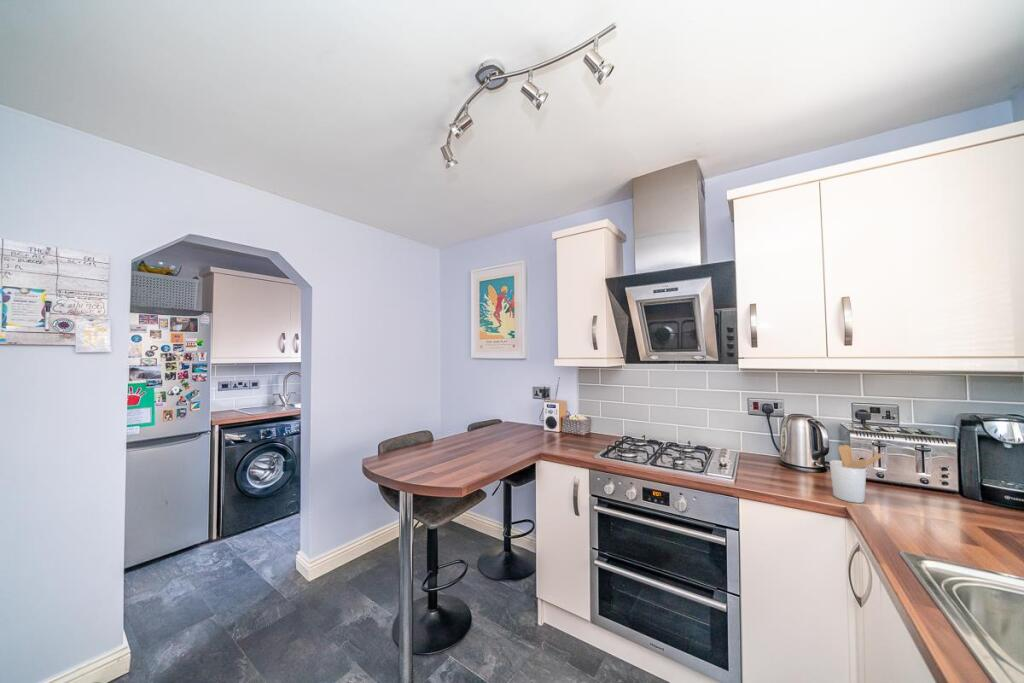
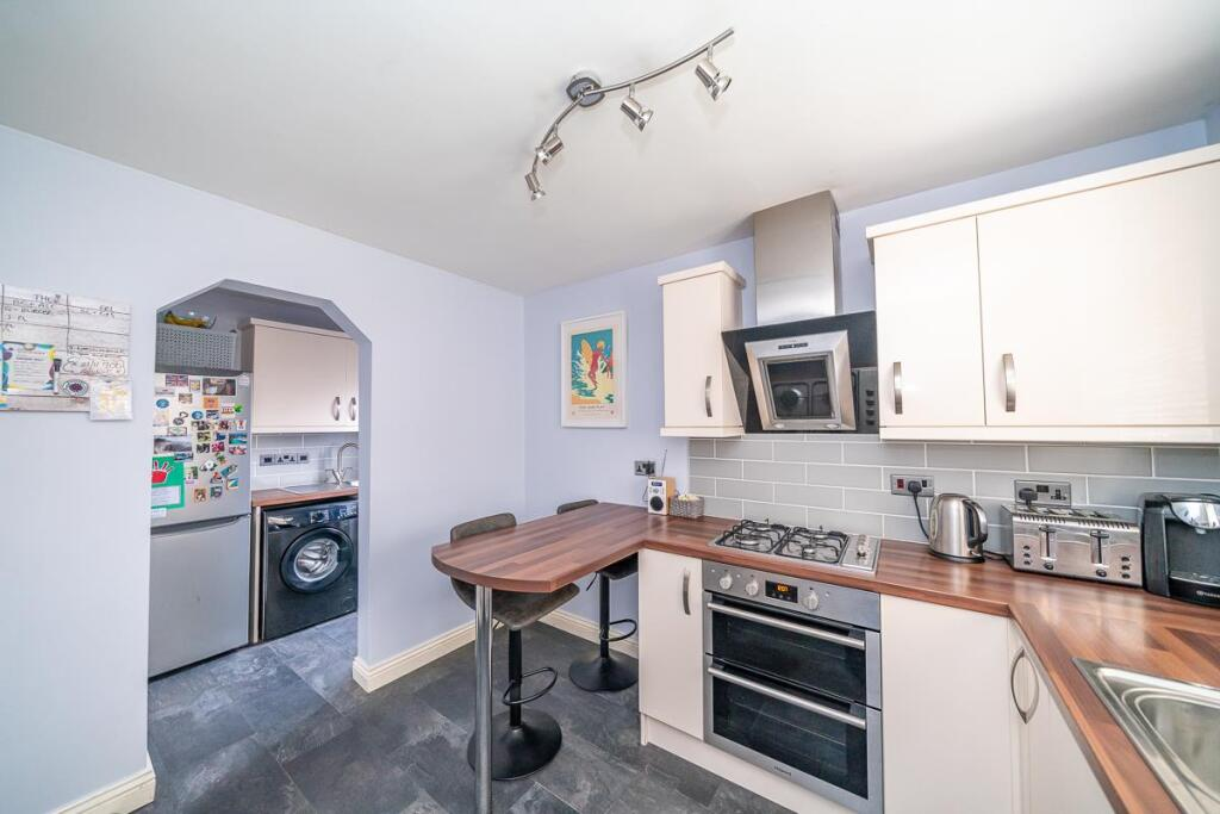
- utensil holder [829,444,884,504]
